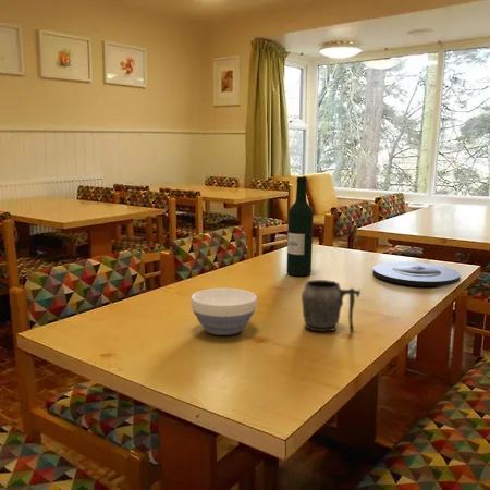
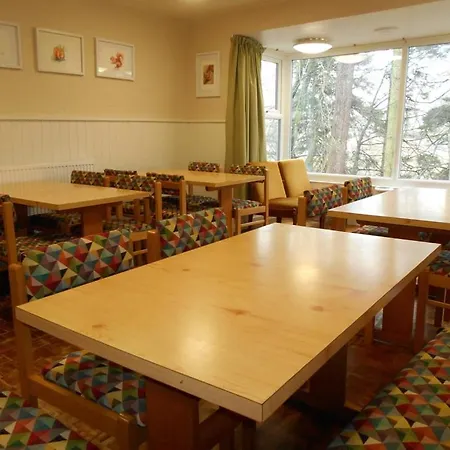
- bowl [189,287,258,336]
- wine bottle [285,176,314,277]
- plate [372,260,462,287]
- mug [301,279,362,333]
